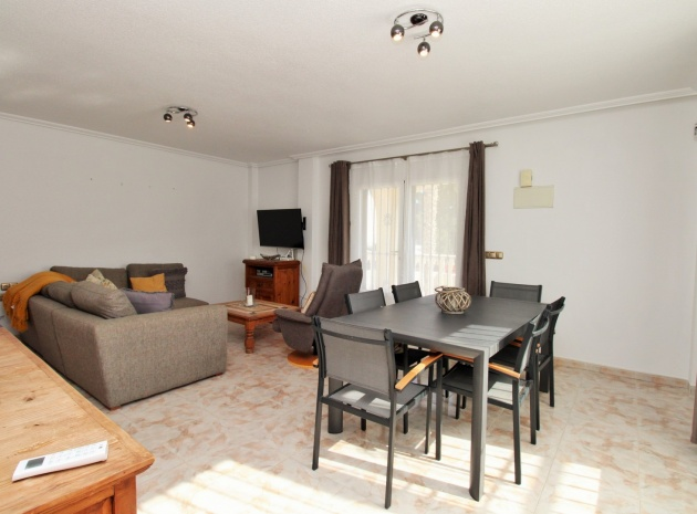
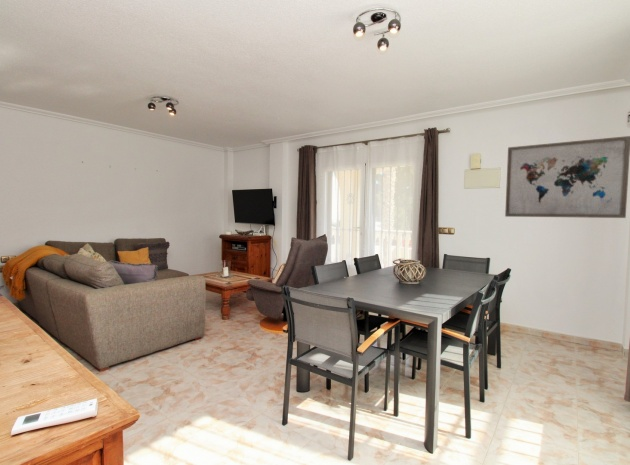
+ wall art [504,135,630,219]
